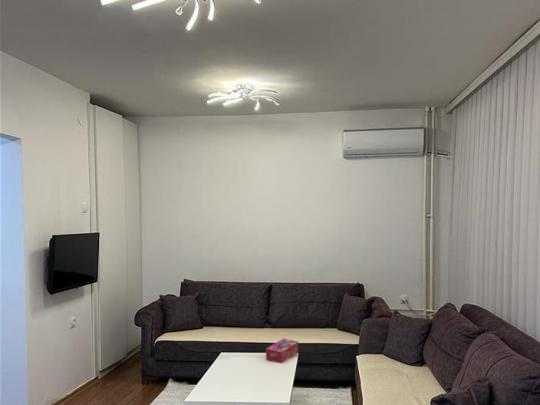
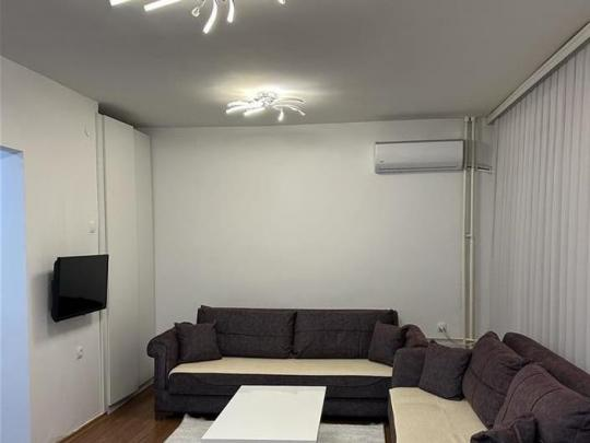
- tissue box [265,338,299,364]
